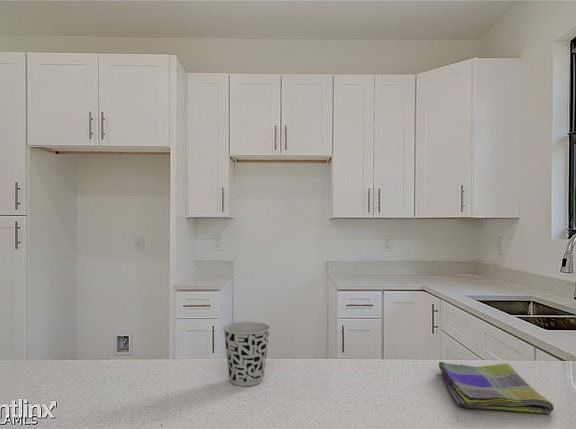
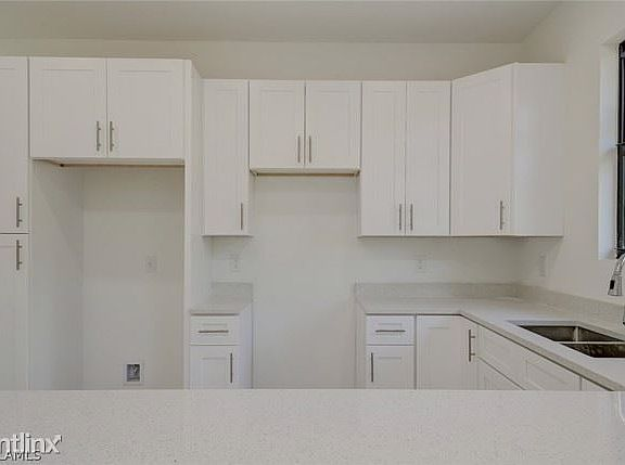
- cup [222,321,271,387]
- dish towel [438,361,555,414]
